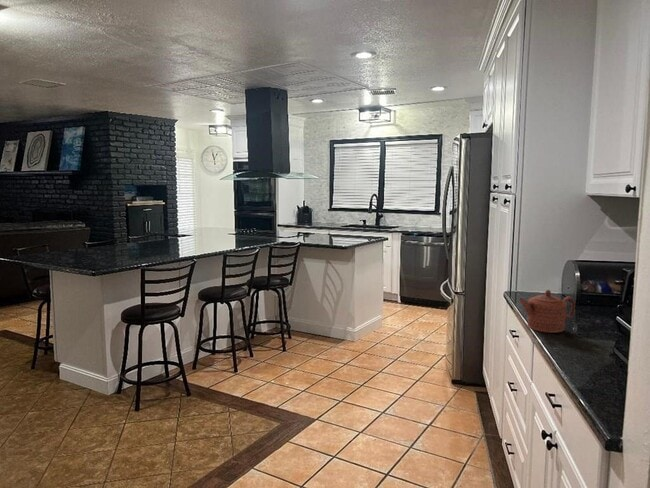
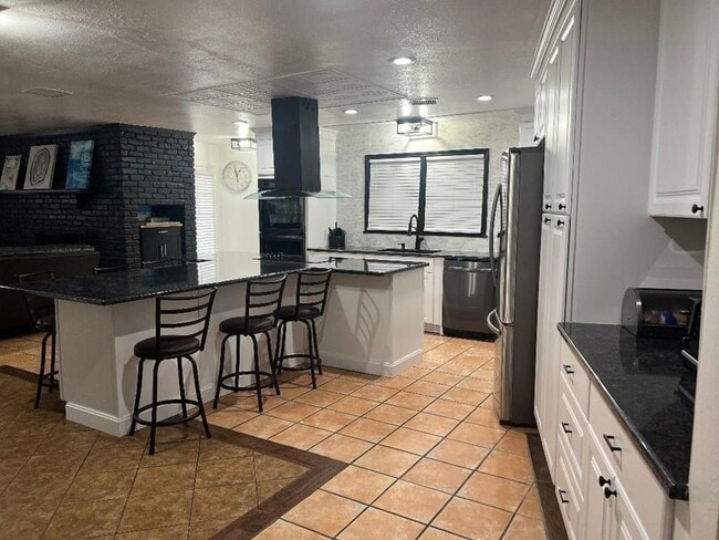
- teapot [518,289,576,334]
